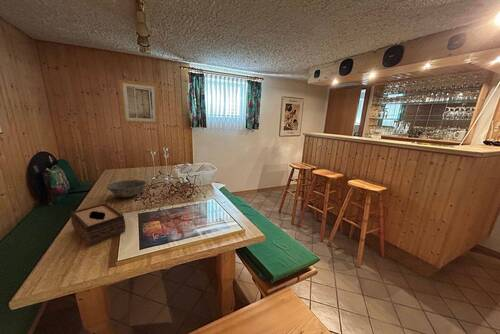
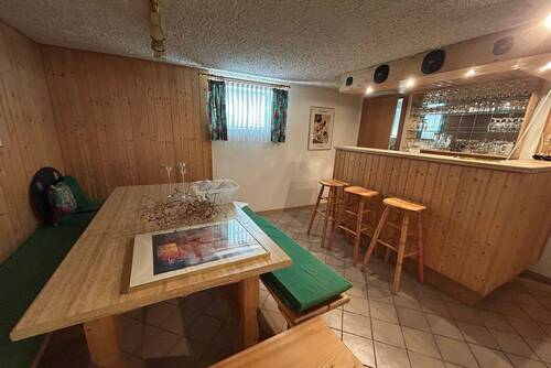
- wall art [118,79,160,125]
- bowl [106,179,147,199]
- tissue box [70,203,127,247]
